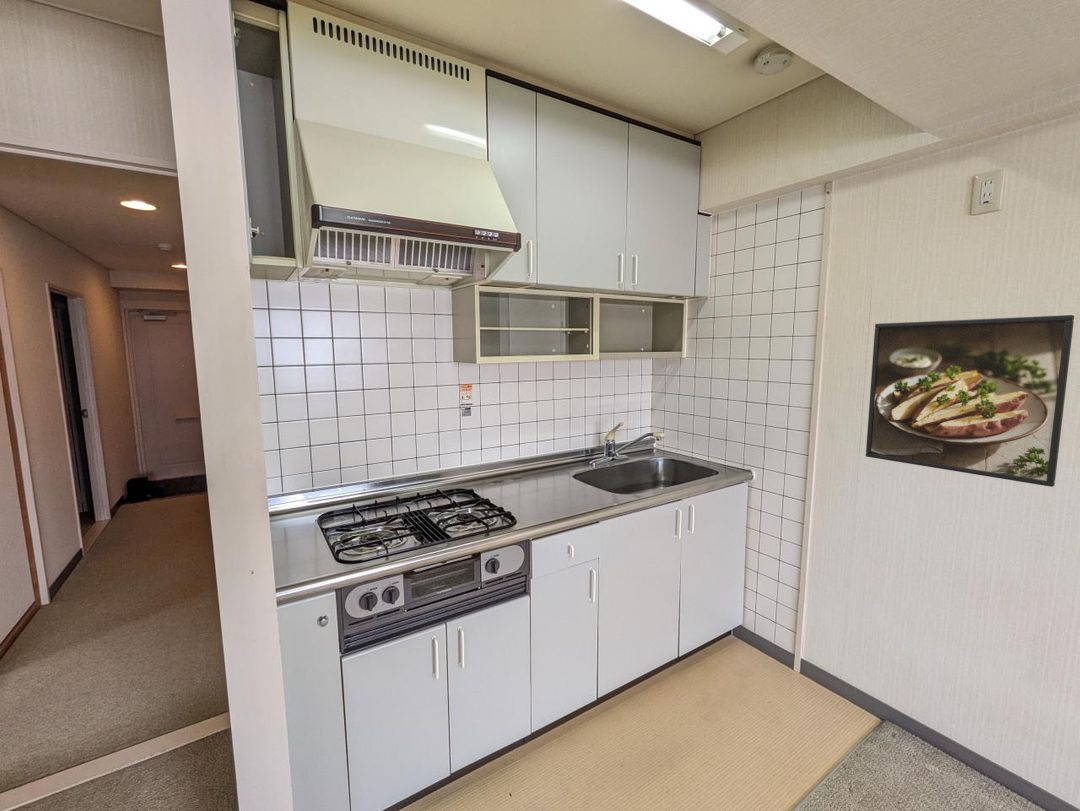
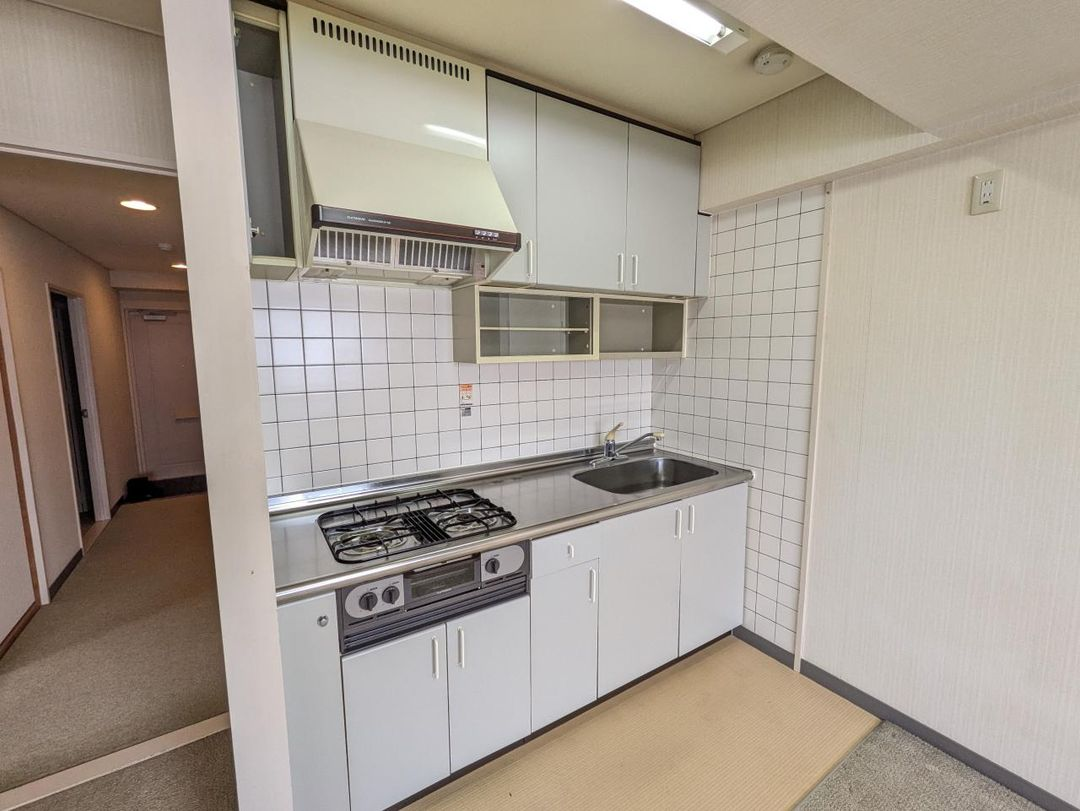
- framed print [865,314,1075,488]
